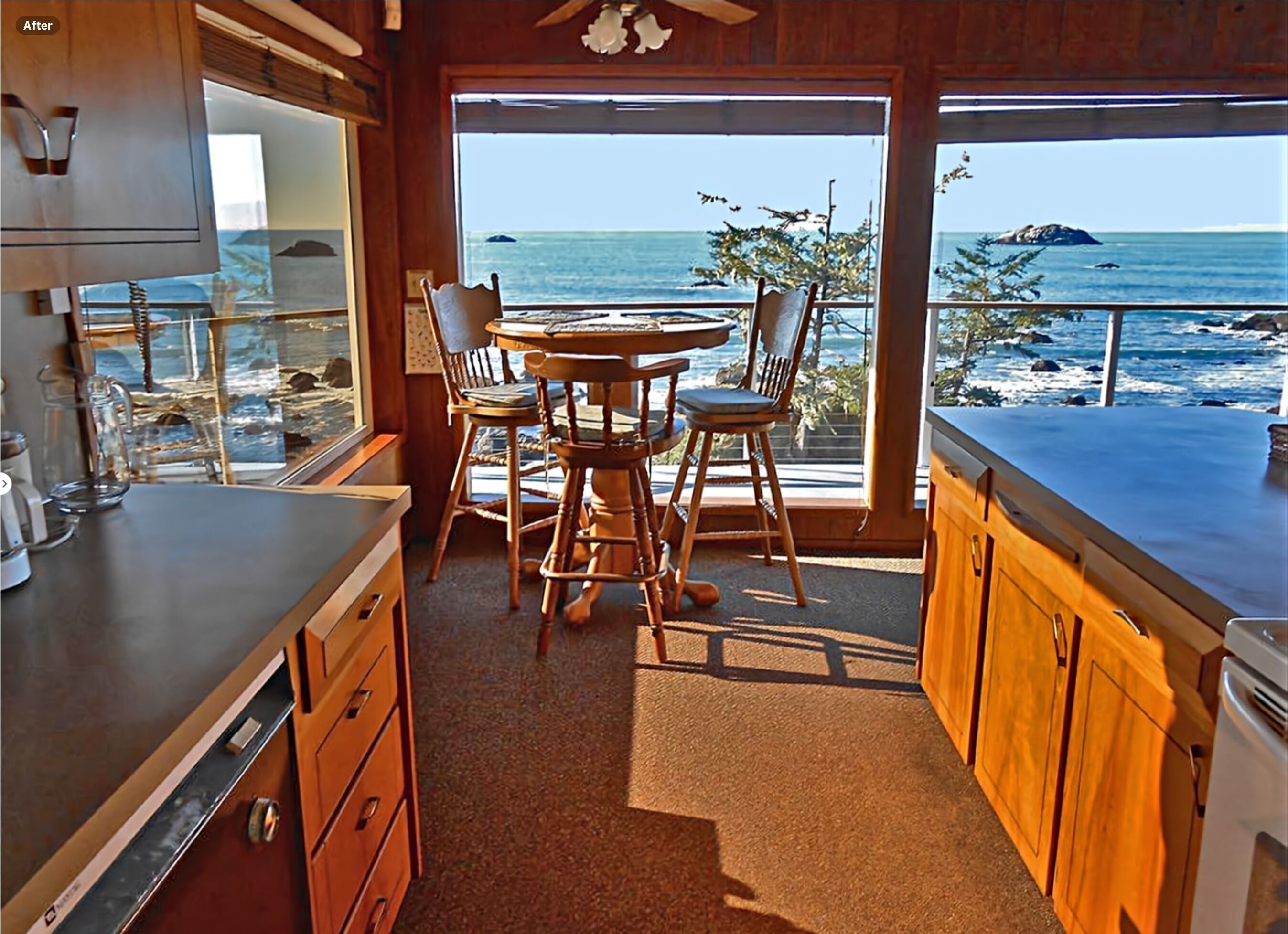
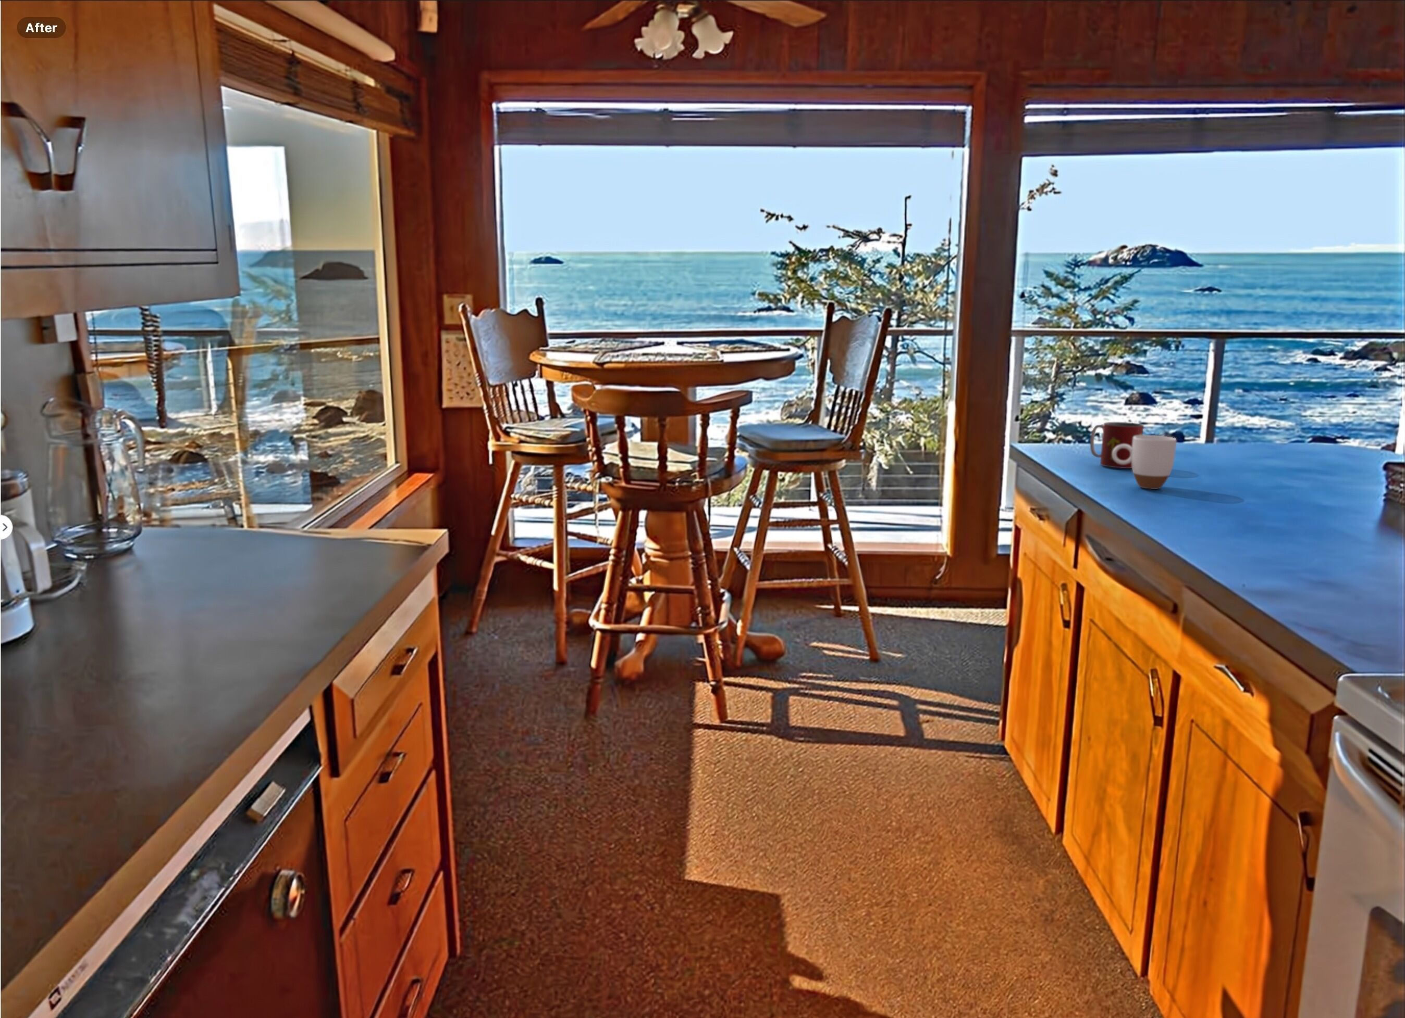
+ mug [1090,422,1144,469]
+ mug [1113,435,1177,489]
